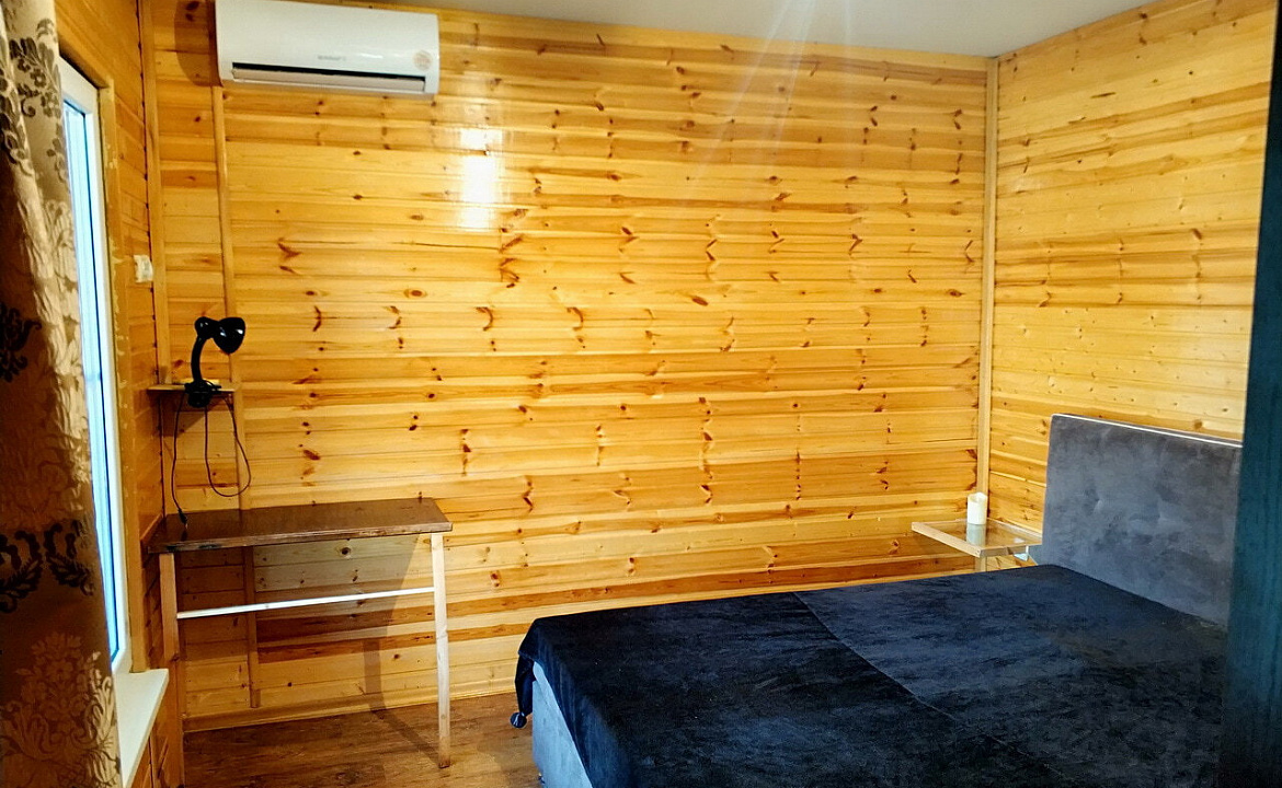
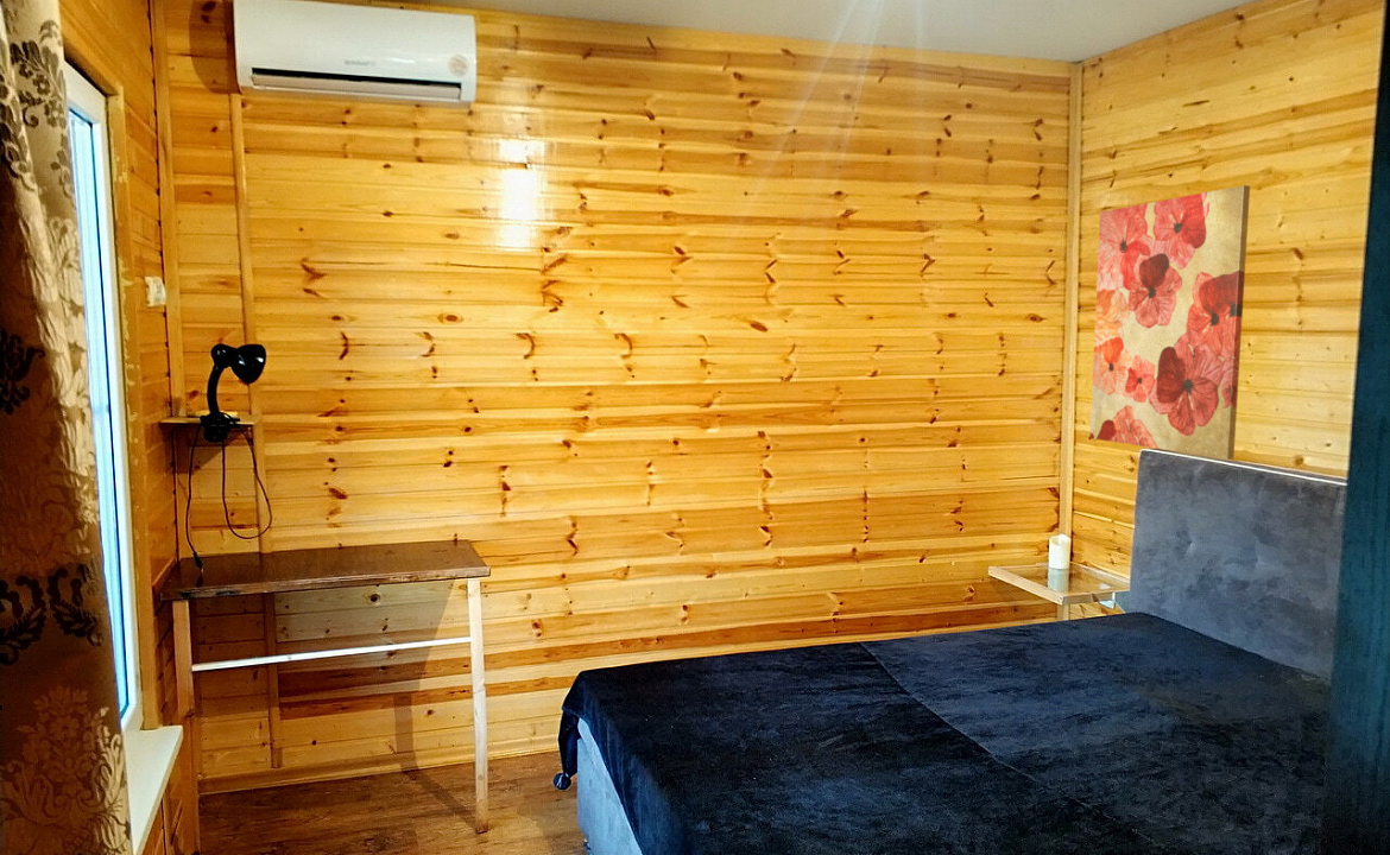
+ wall art [1089,184,1251,461]
